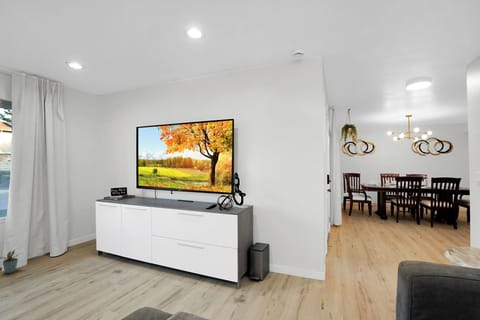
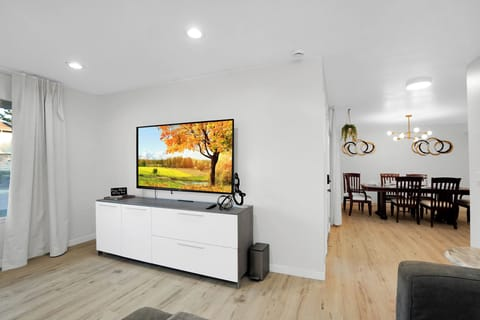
- potted plant [0,249,22,274]
